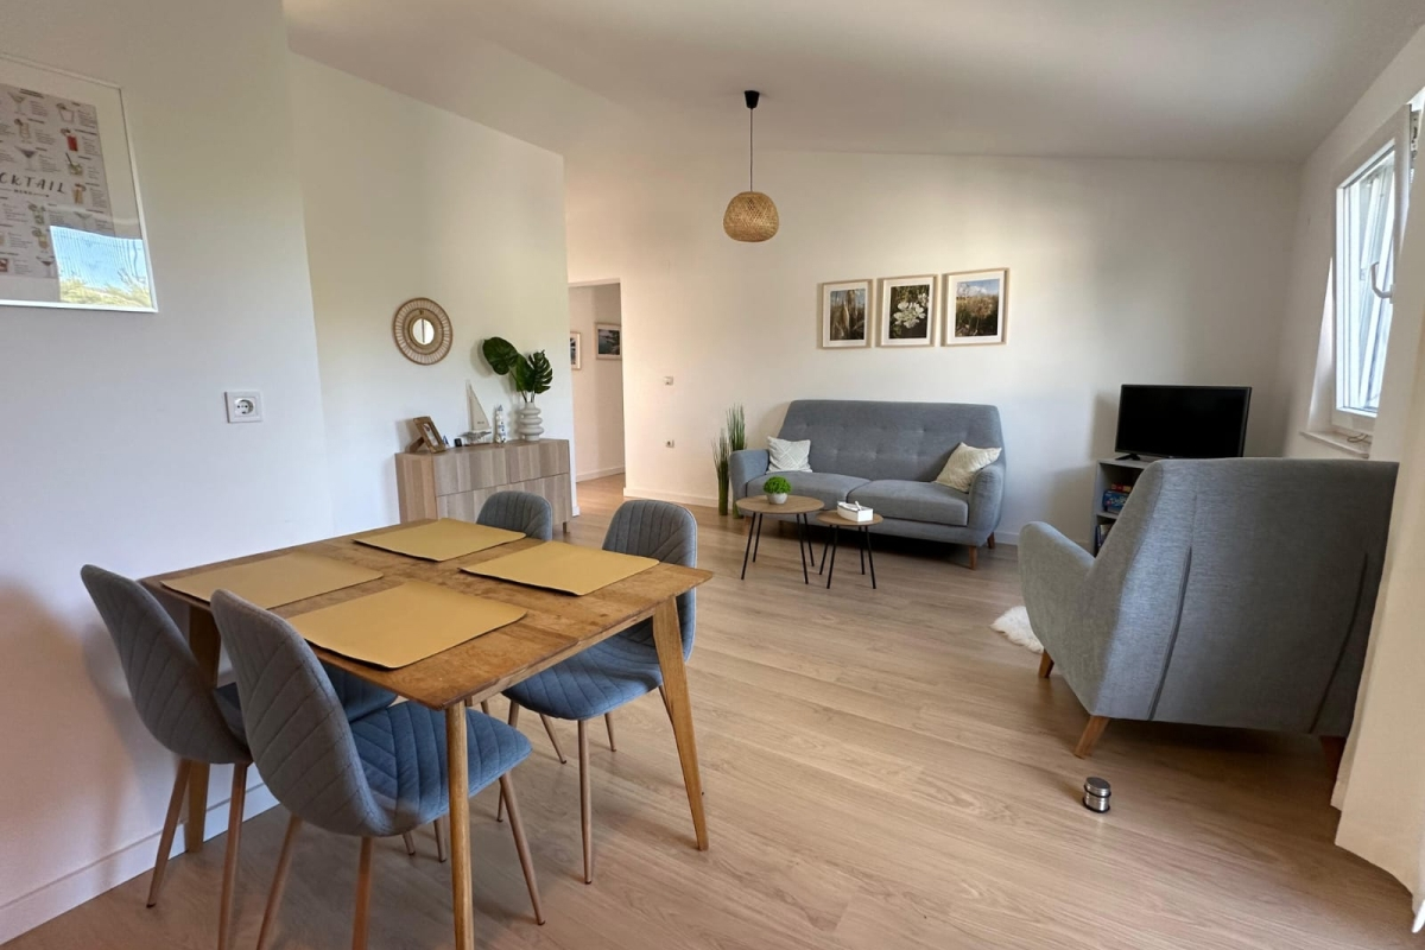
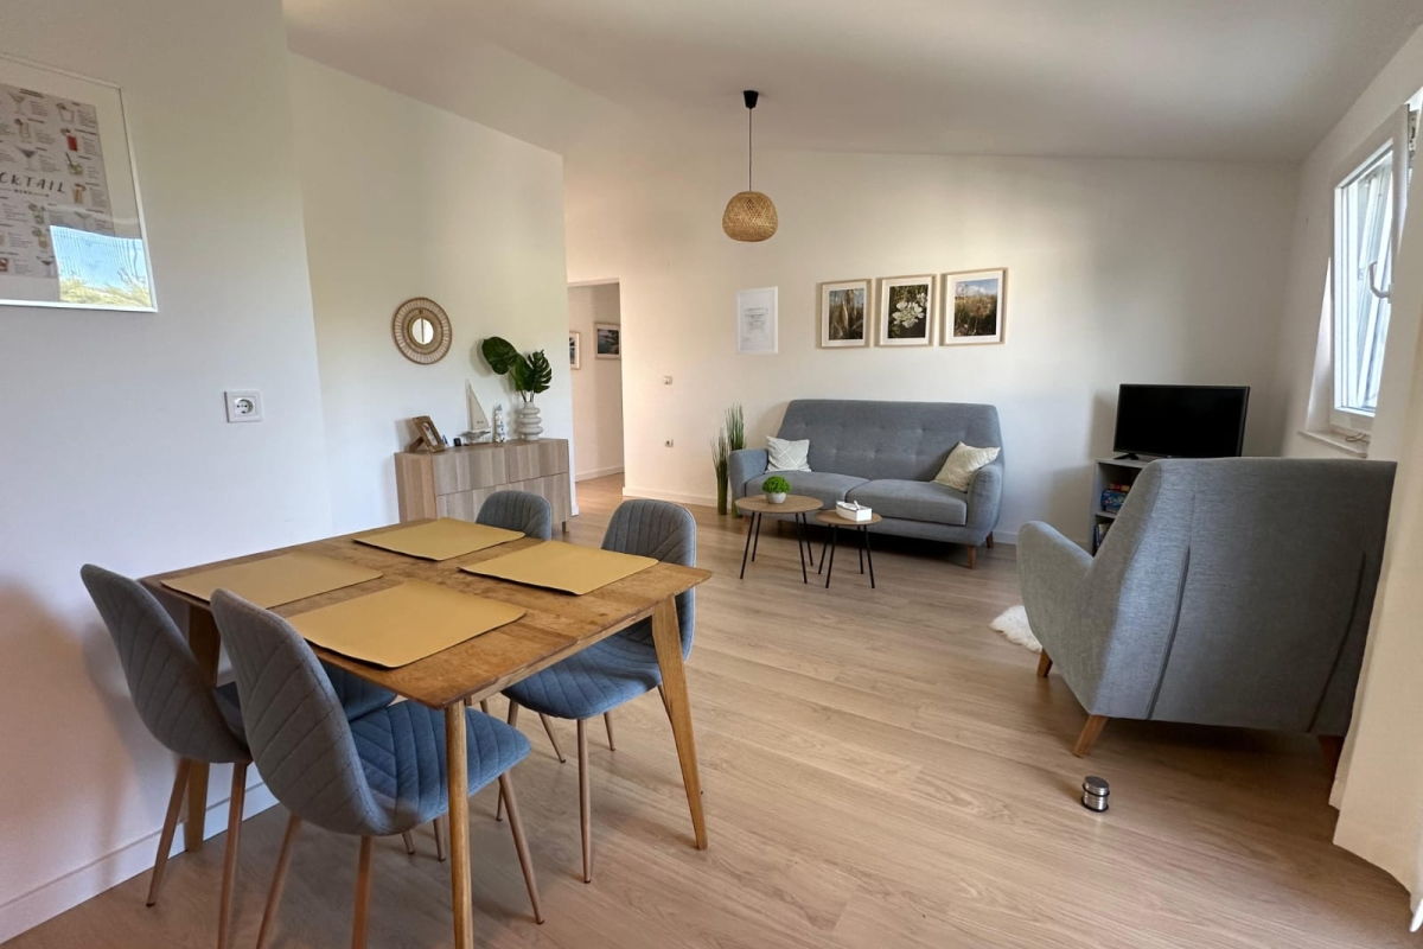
+ wall art [734,286,779,356]
